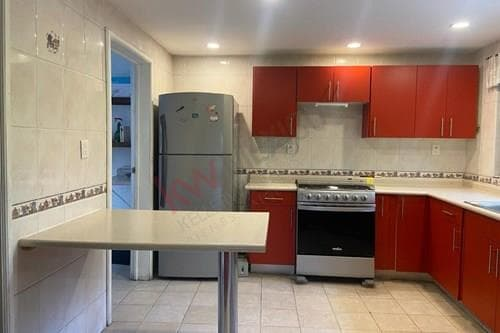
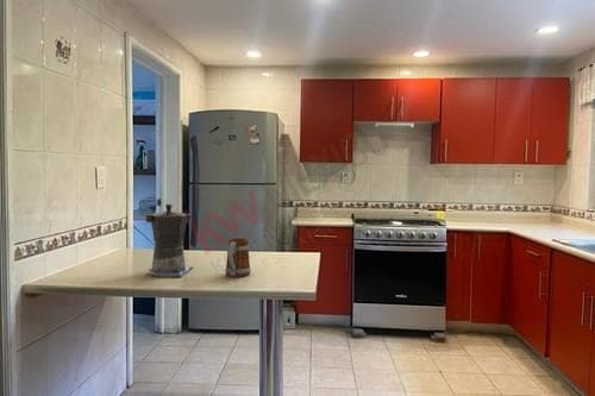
+ mug [225,237,252,278]
+ coffee maker [143,203,194,278]
